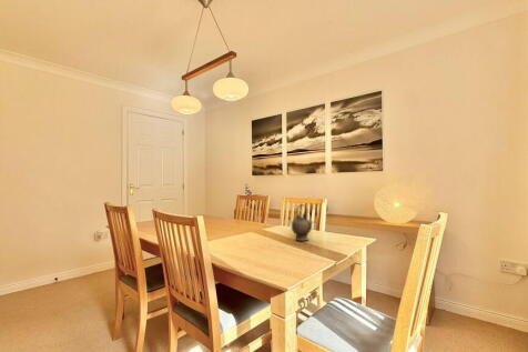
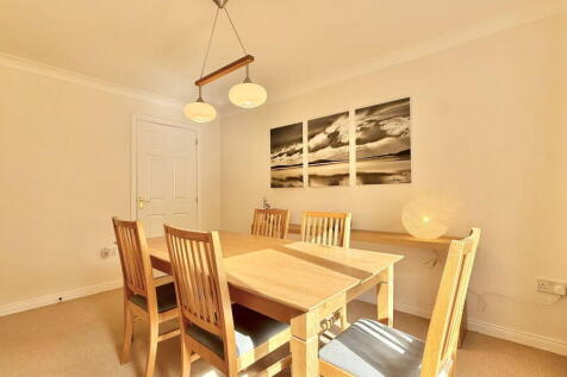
- teapot [291,203,315,242]
